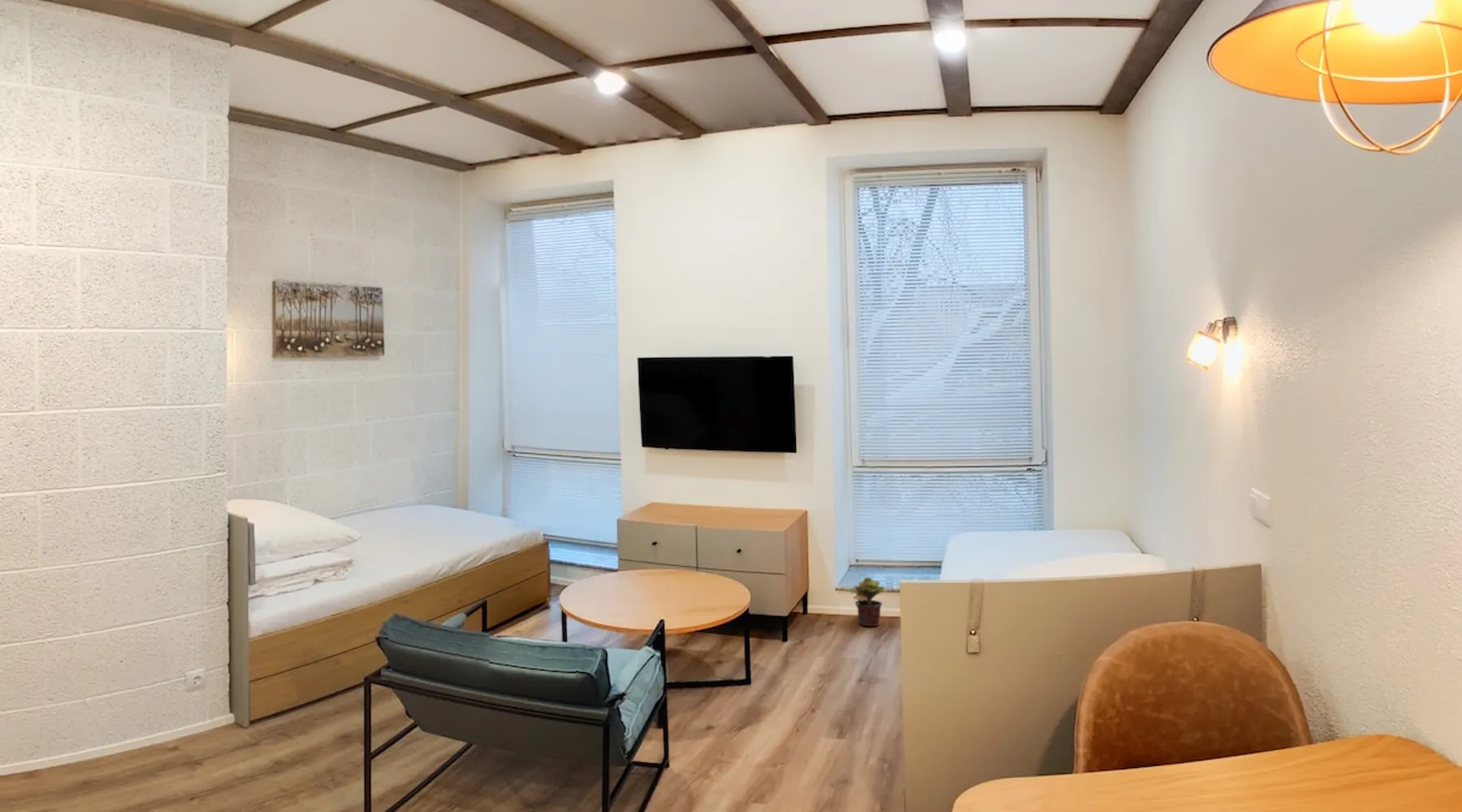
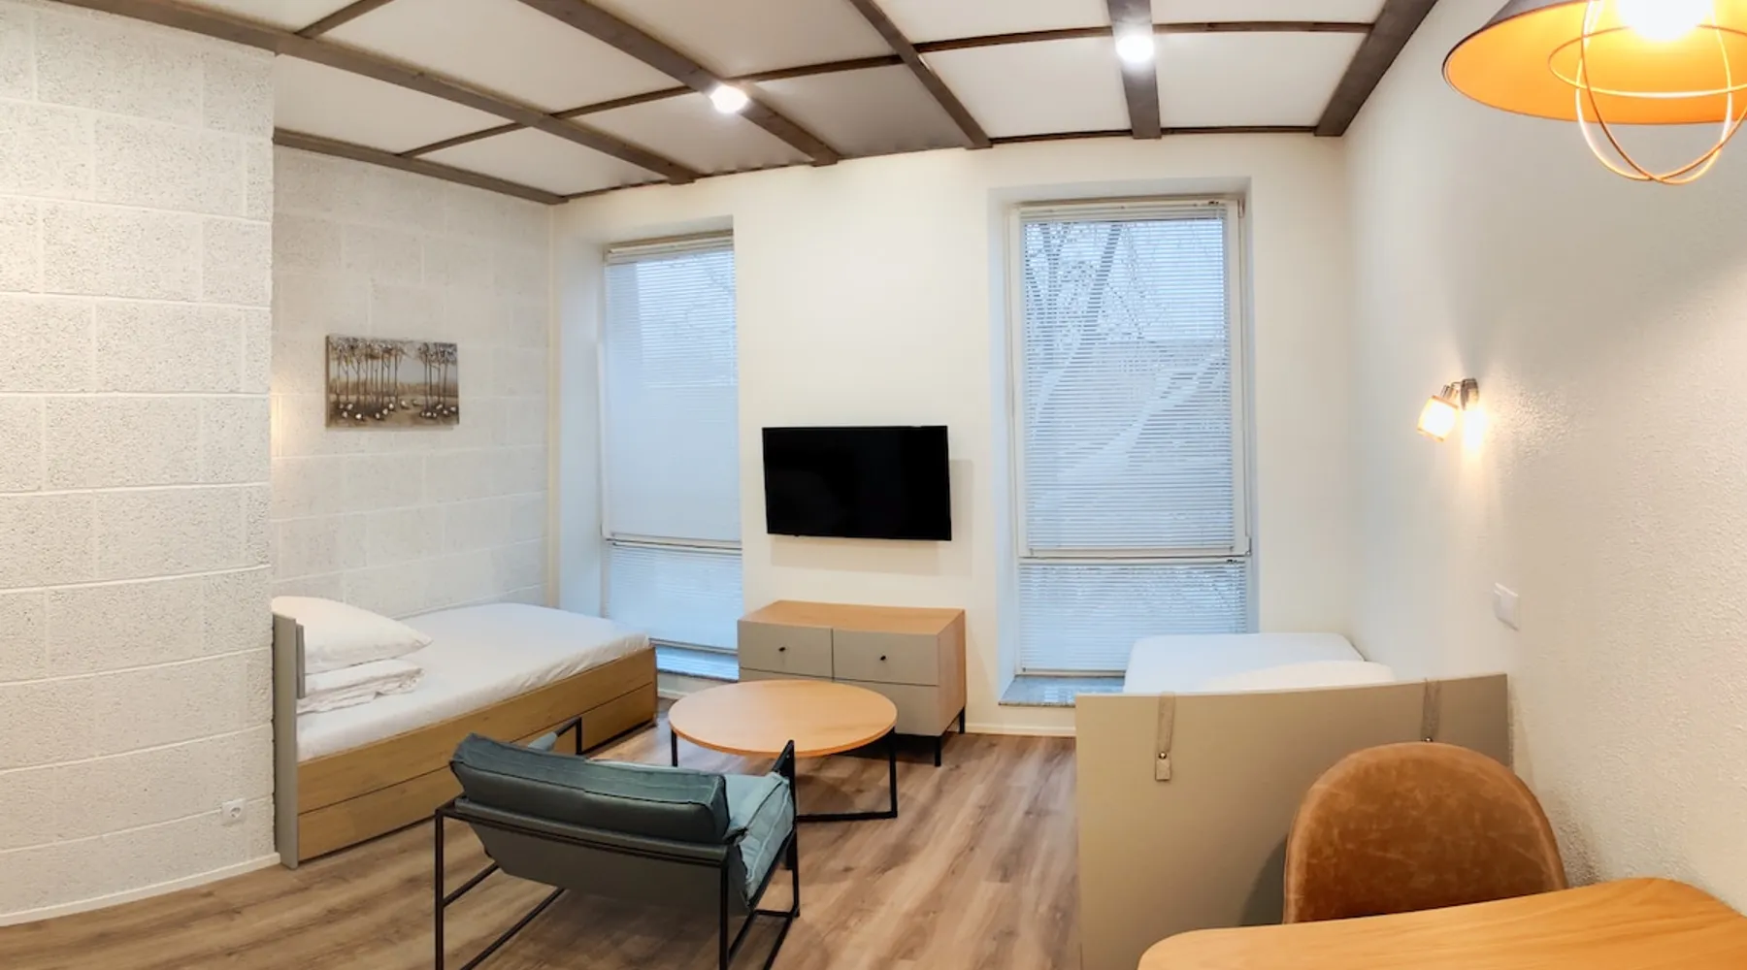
- potted plant [850,577,885,627]
